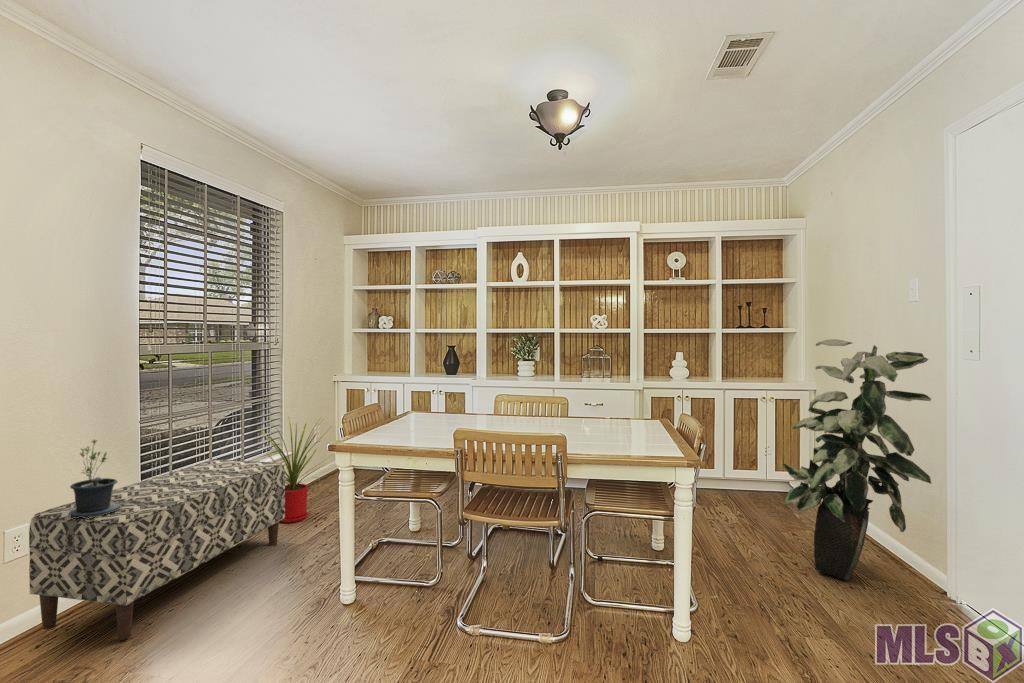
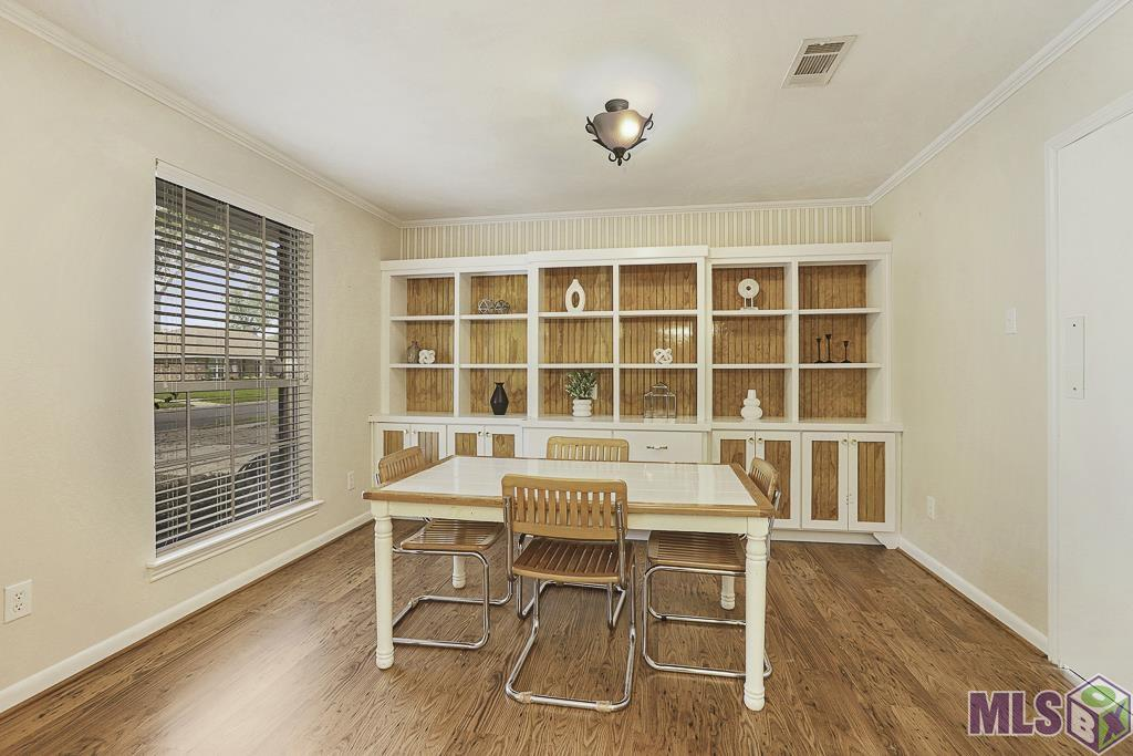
- indoor plant [781,338,933,582]
- bench [28,459,286,641]
- potted plant [69,438,121,519]
- house plant [252,414,333,524]
